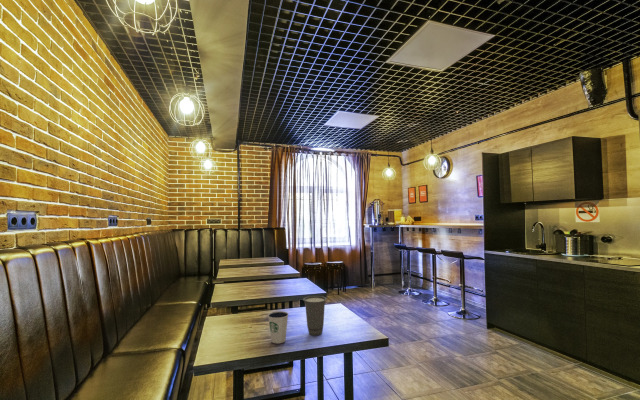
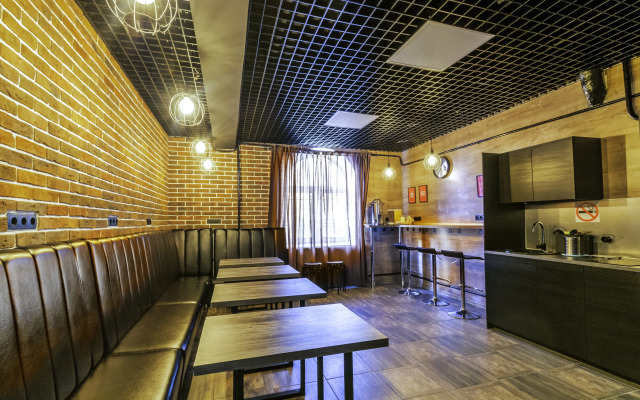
- dixie cup [267,310,289,344]
- cup [302,295,328,336]
